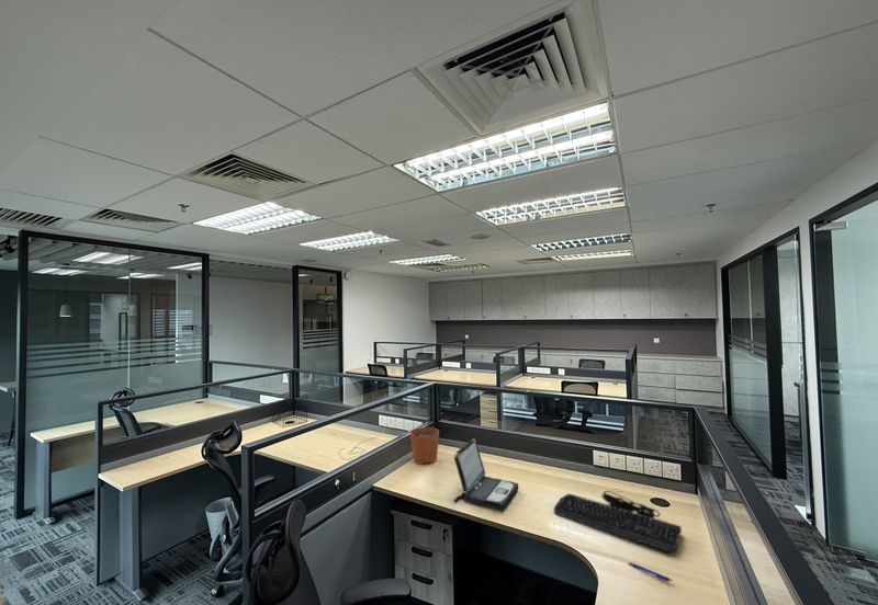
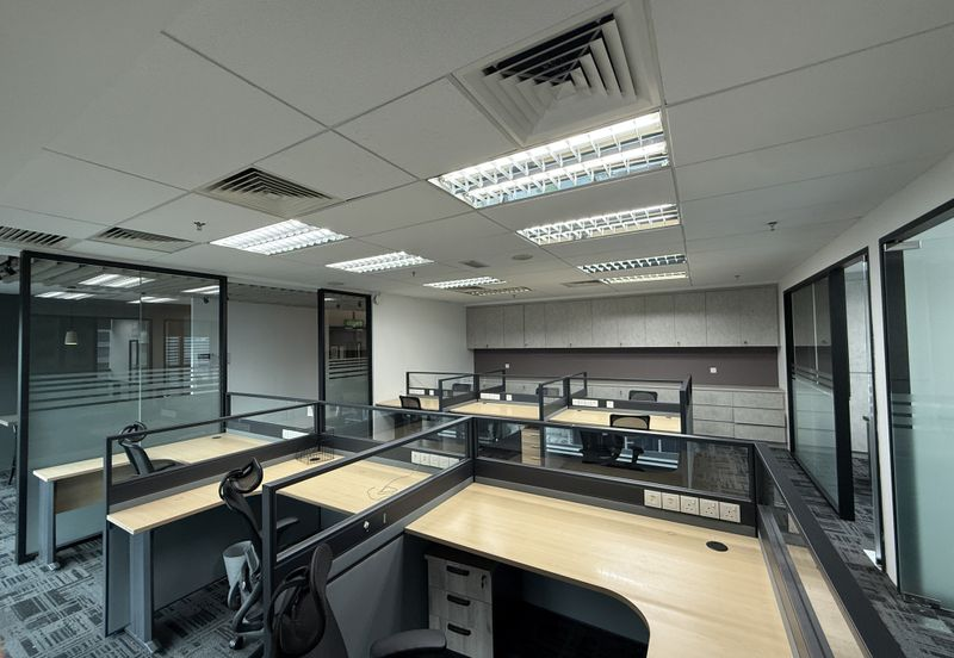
- laptop [452,438,519,512]
- keyboard [553,490,683,553]
- pen [627,561,674,583]
- plant pot [409,415,440,465]
